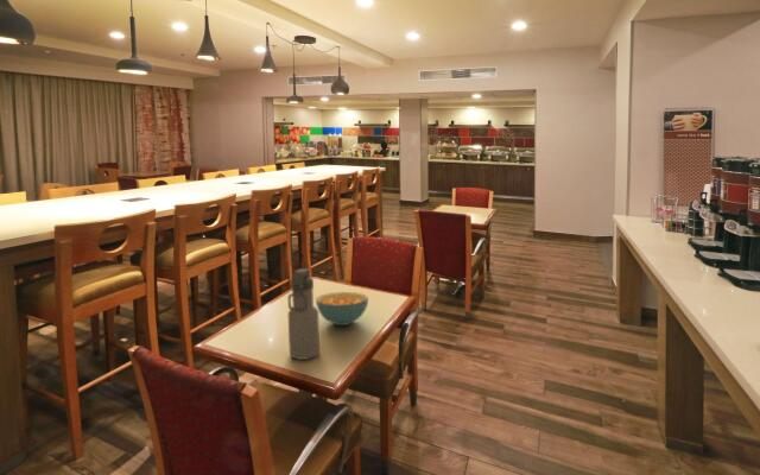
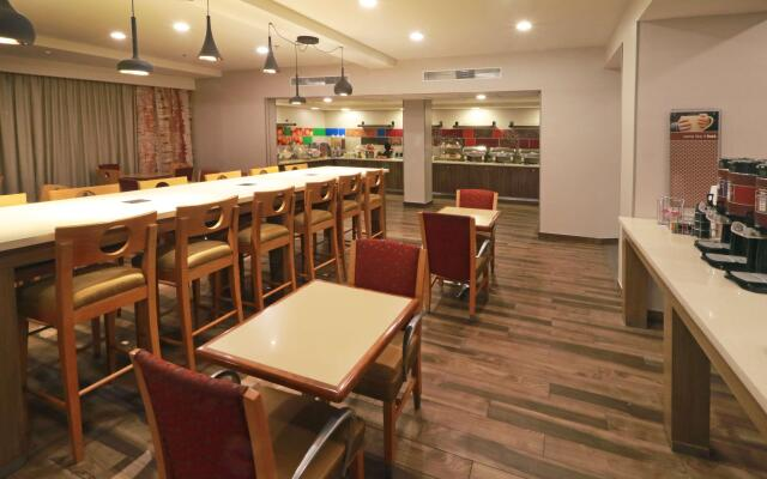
- water bottle [287,267,321,361]
- cereal bowl [315,291,369,327]
